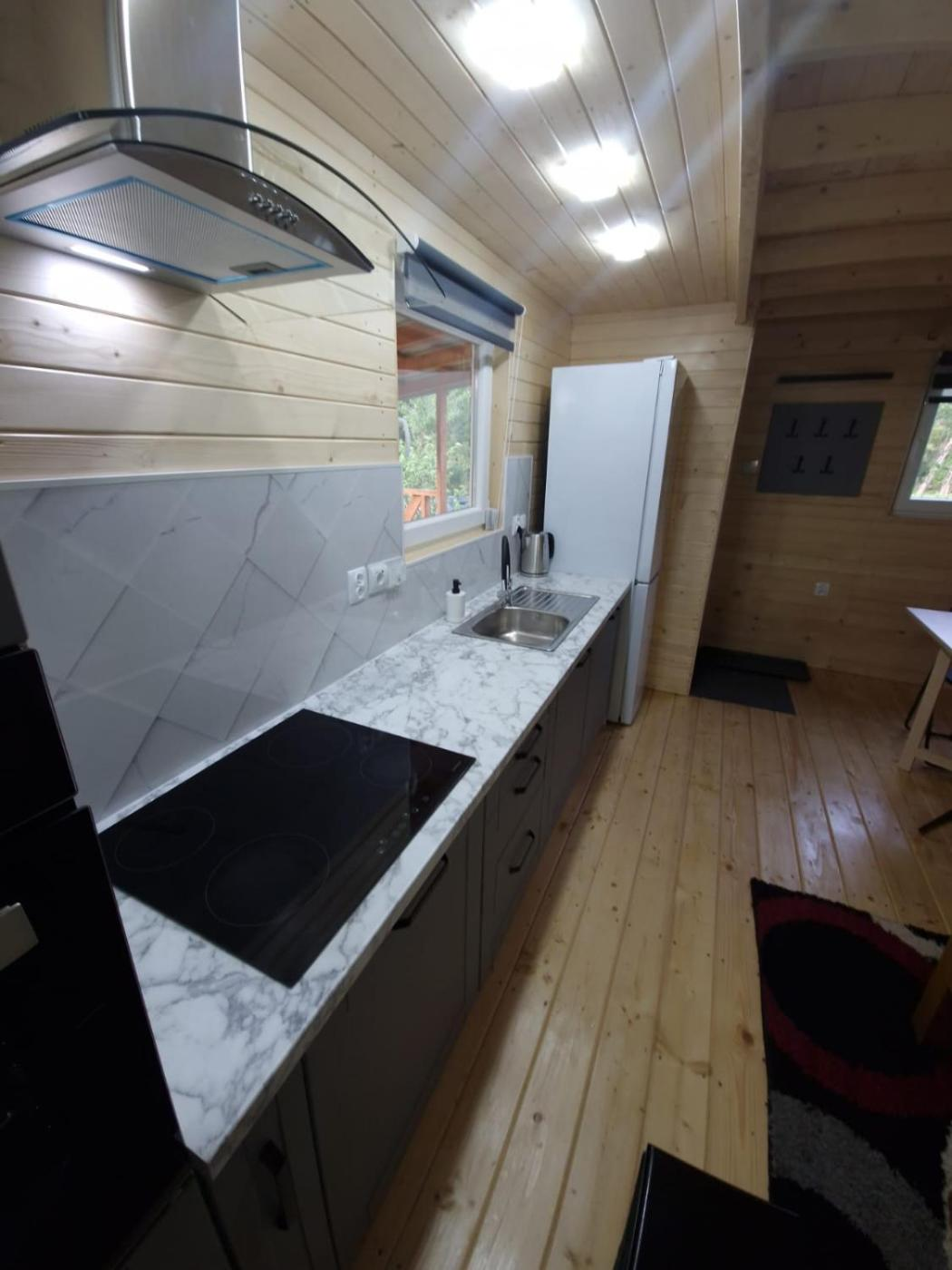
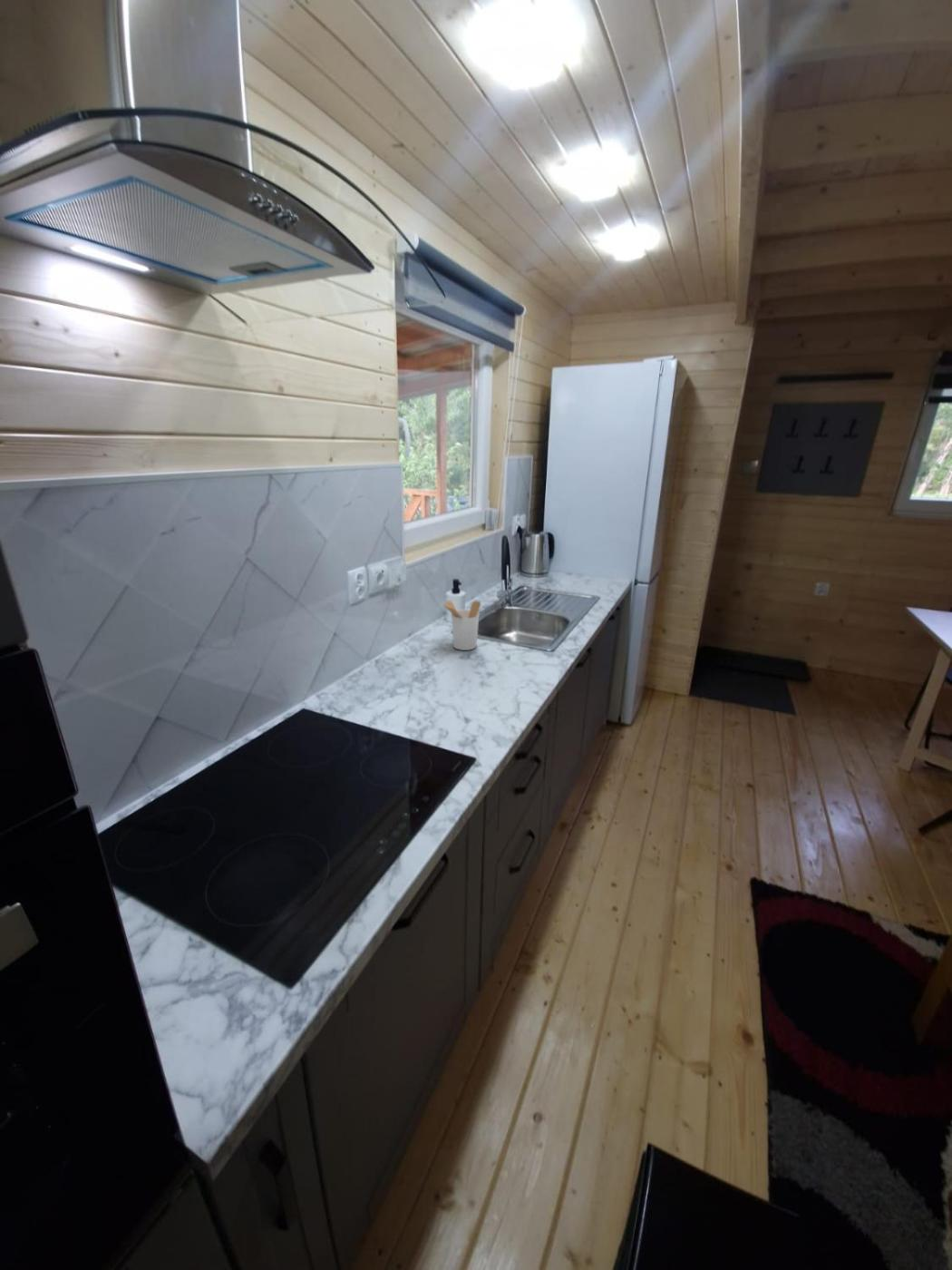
+ utensil holder [441,600,481,651]
